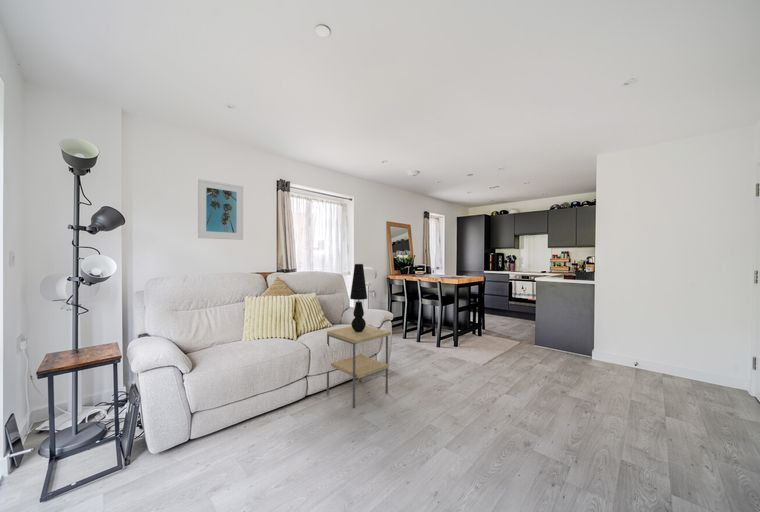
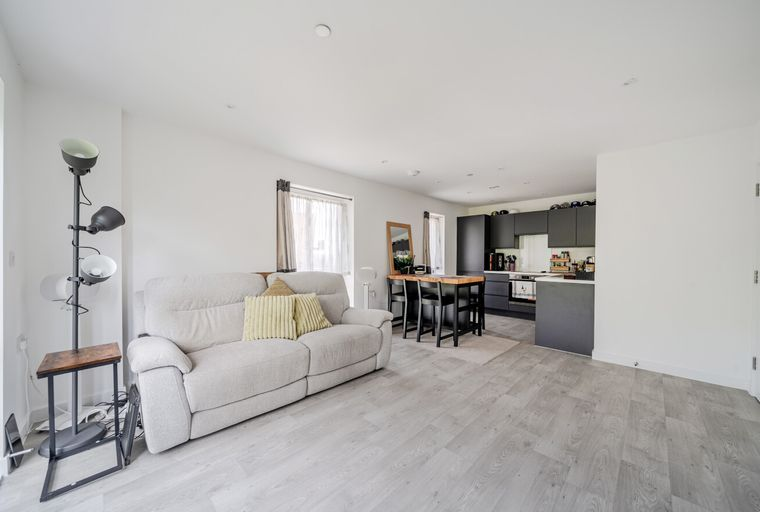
- side table [326,325,392,409]
- table lamp [349,263,368,332]
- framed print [197,178,244,241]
